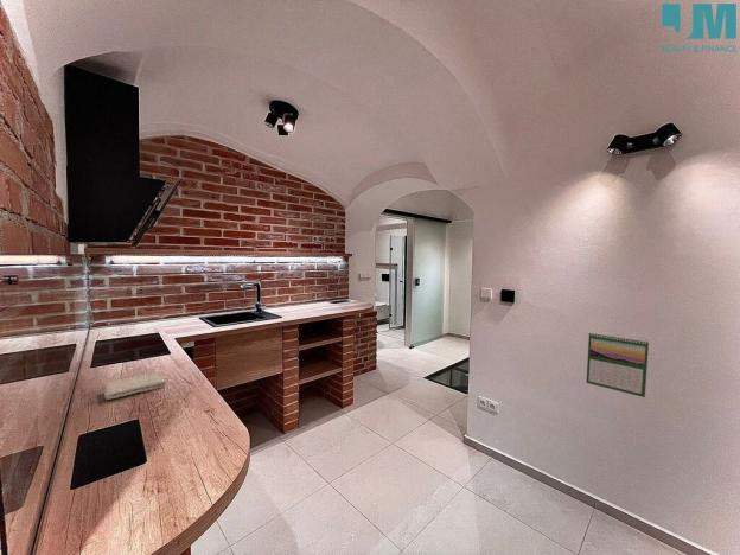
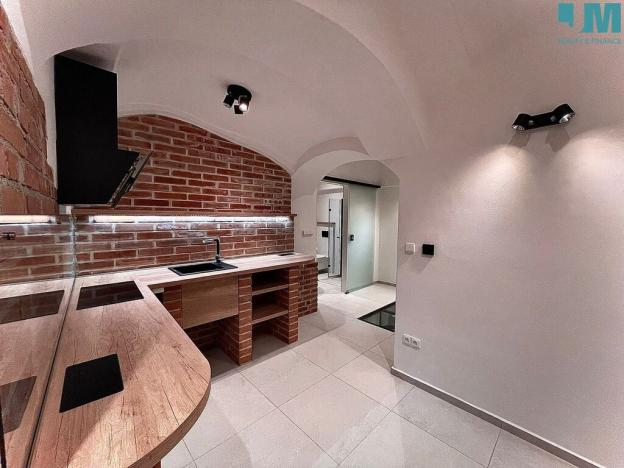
- calendar [585,331,650,398]
- washcloth [102,371,167,401]
